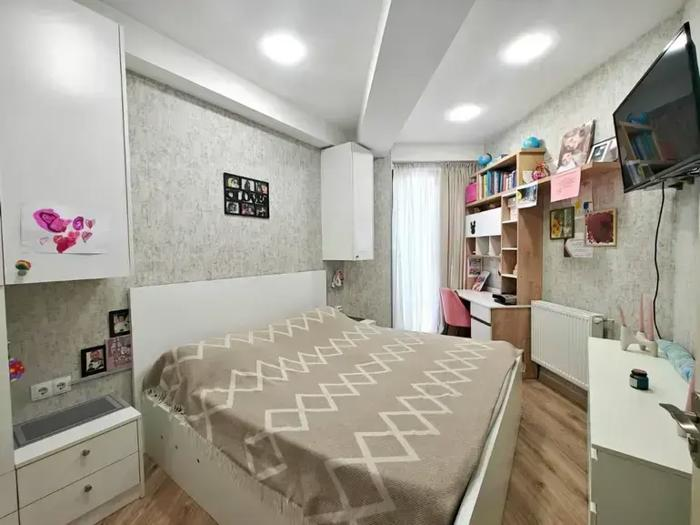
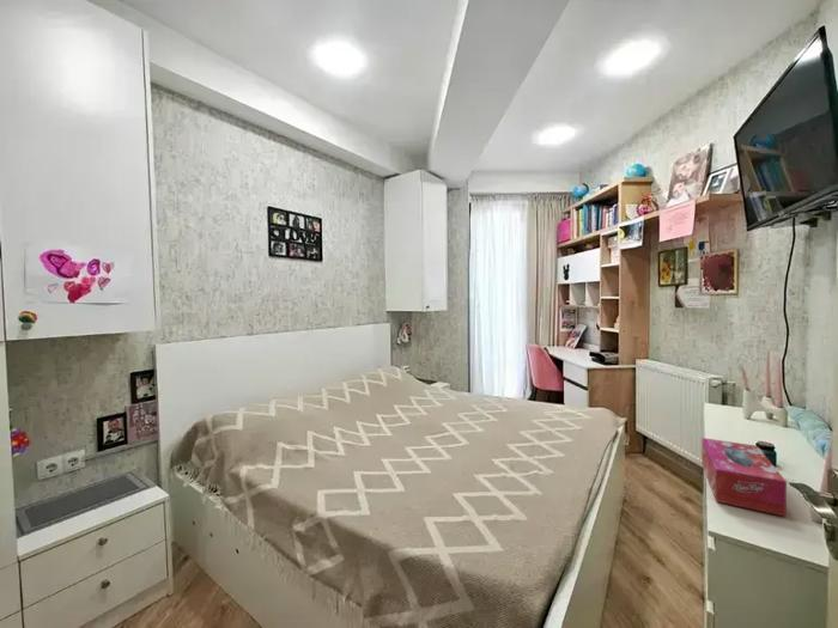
+ tissue box [700,437,788,518]
